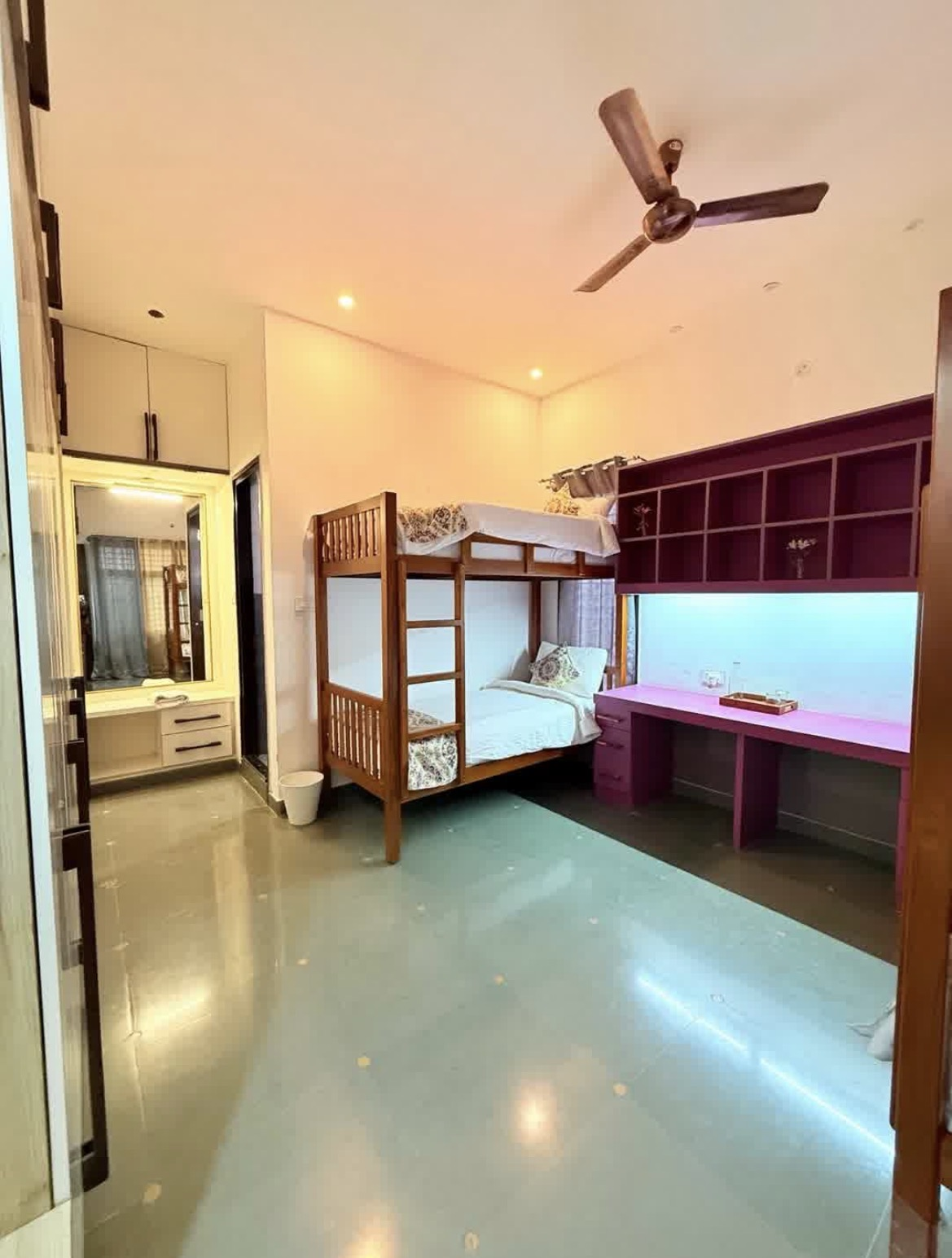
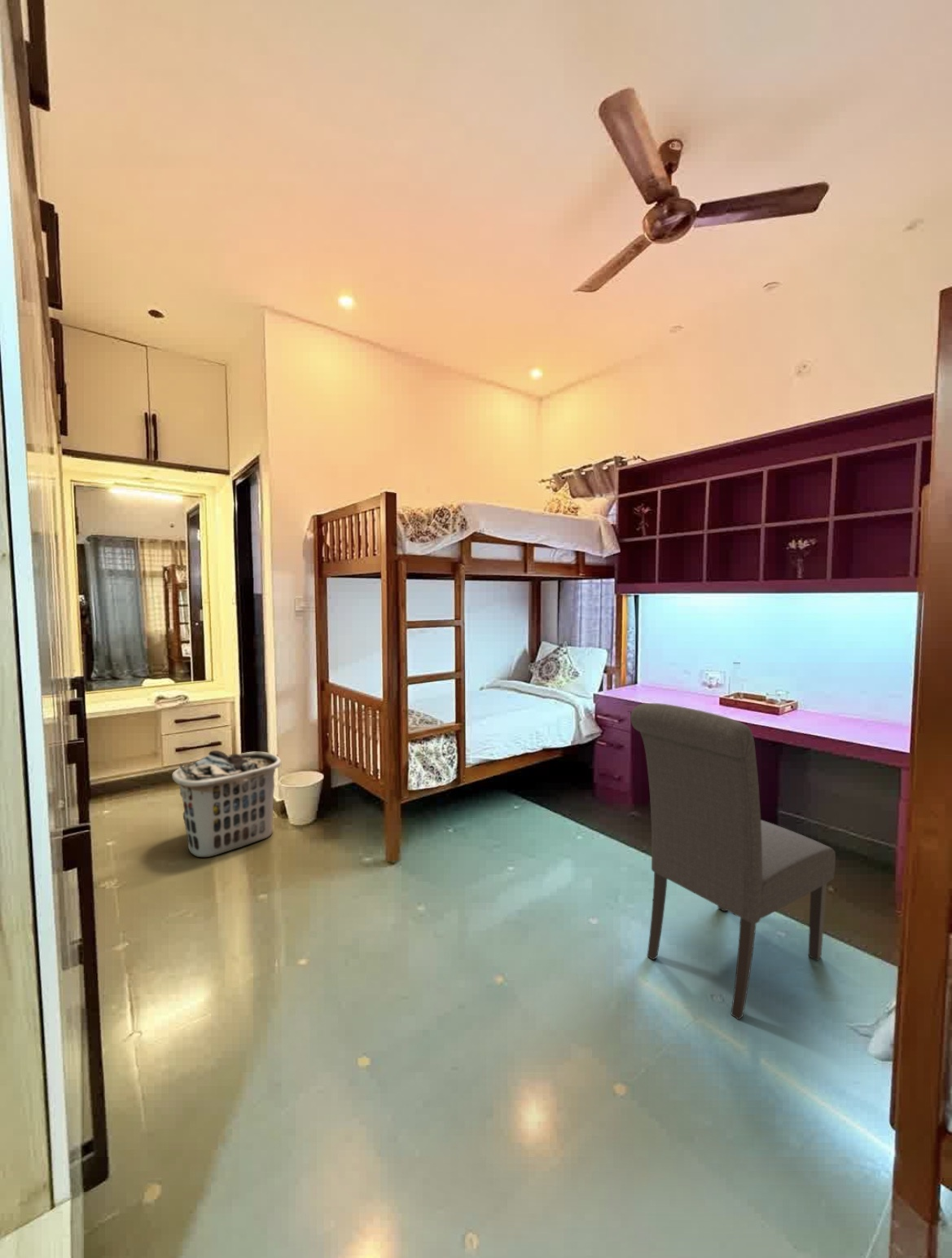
+ chair [630,702,836,1021]
+ clothes hamper [171,750,282,858]
